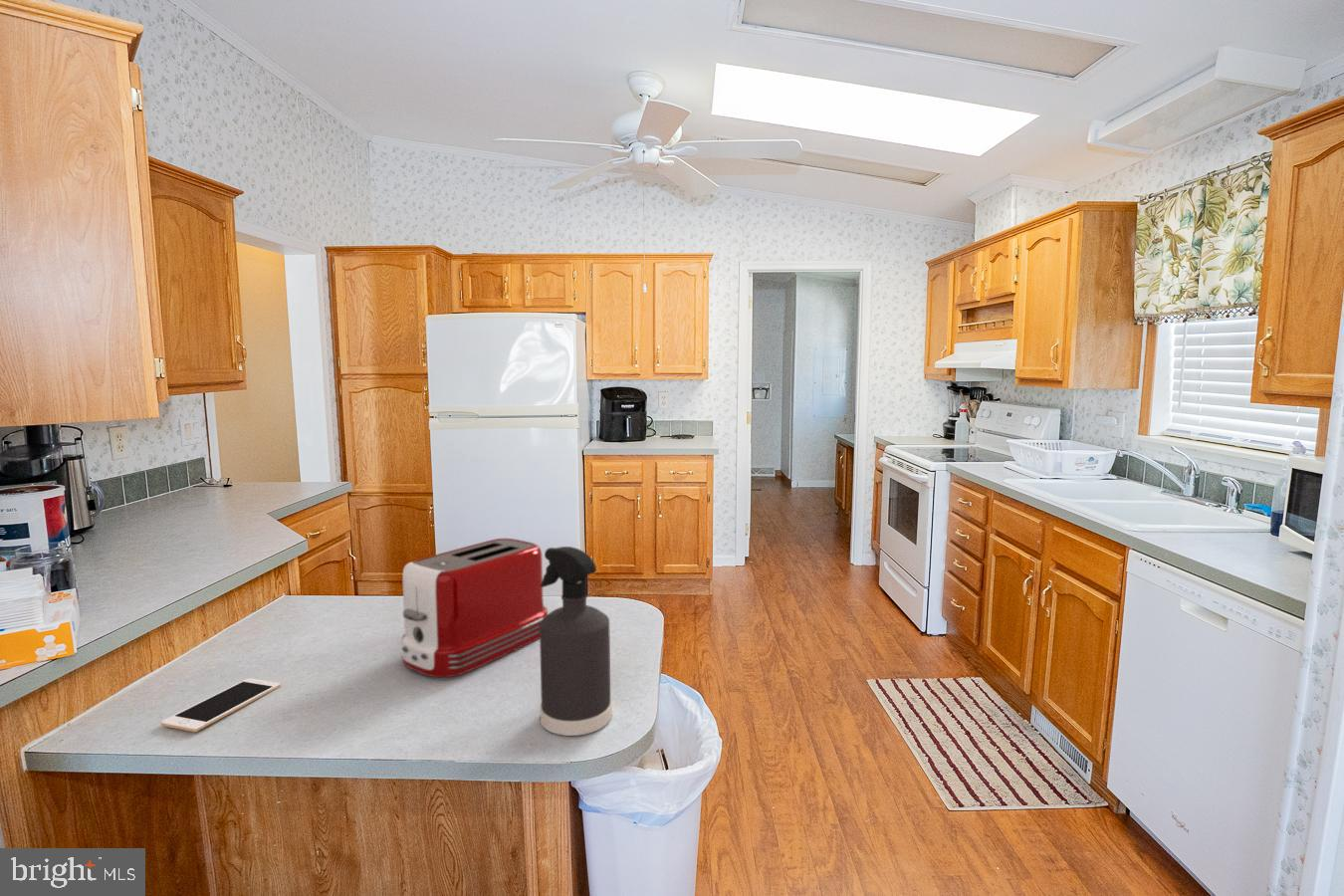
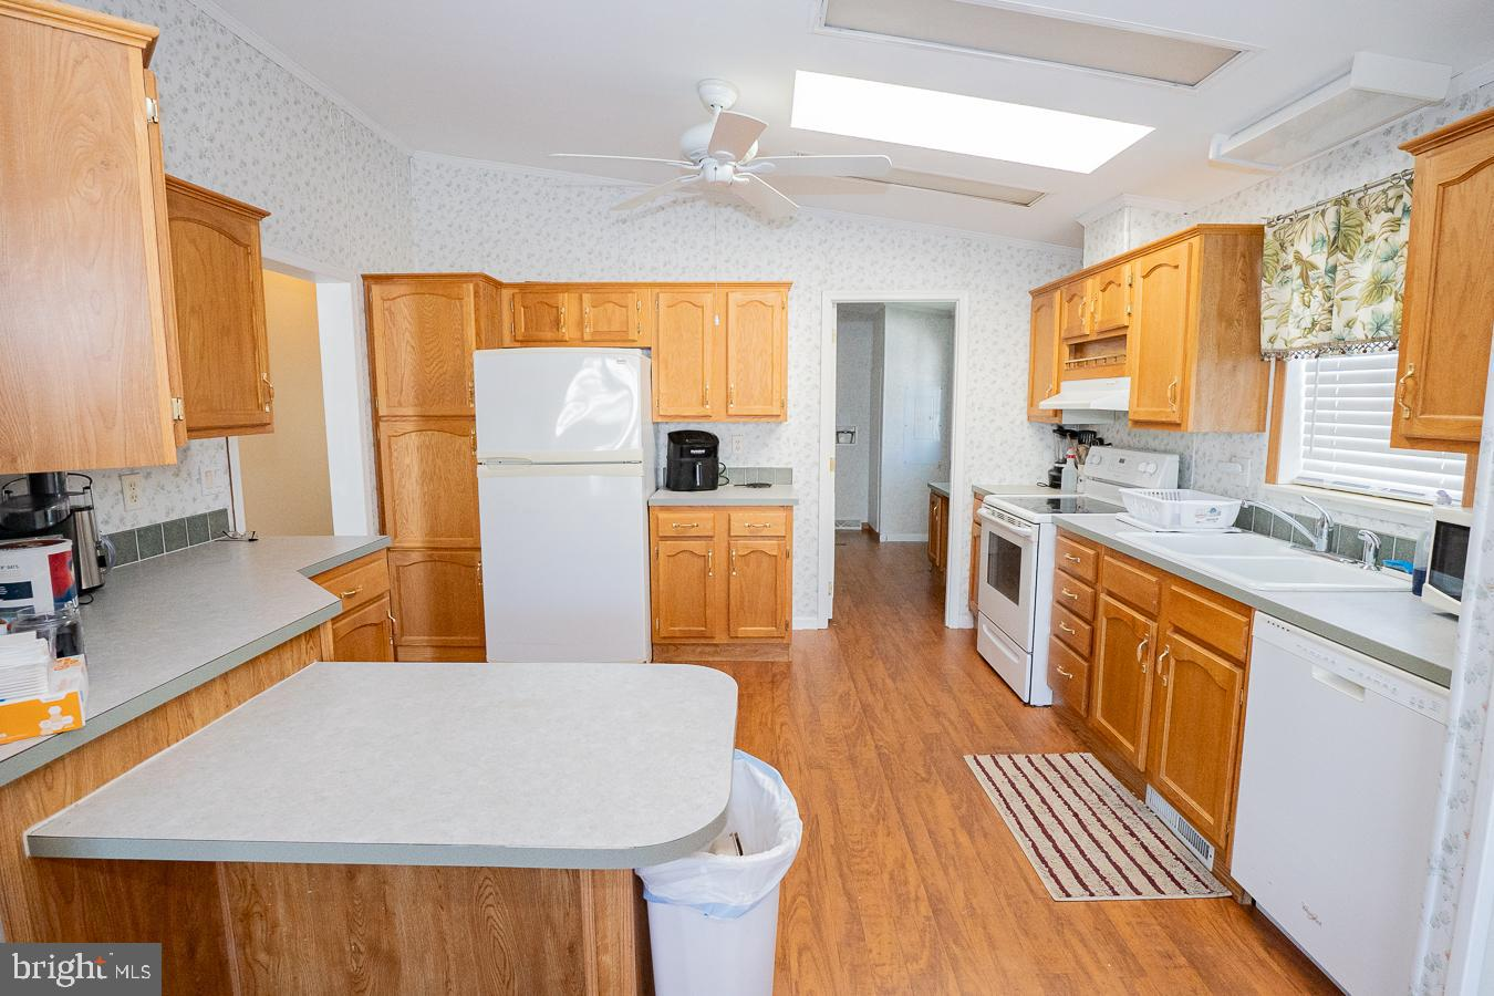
- spray bottle [539,546,613,737]
- toaster [400,538,549,678]
- cell phone [160,677,282,733]
